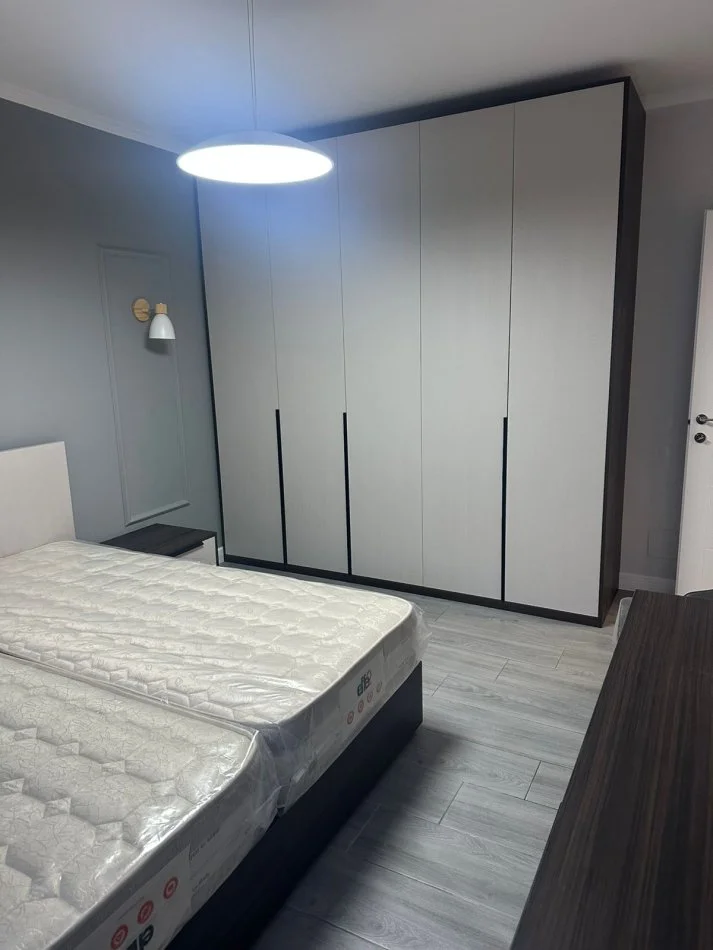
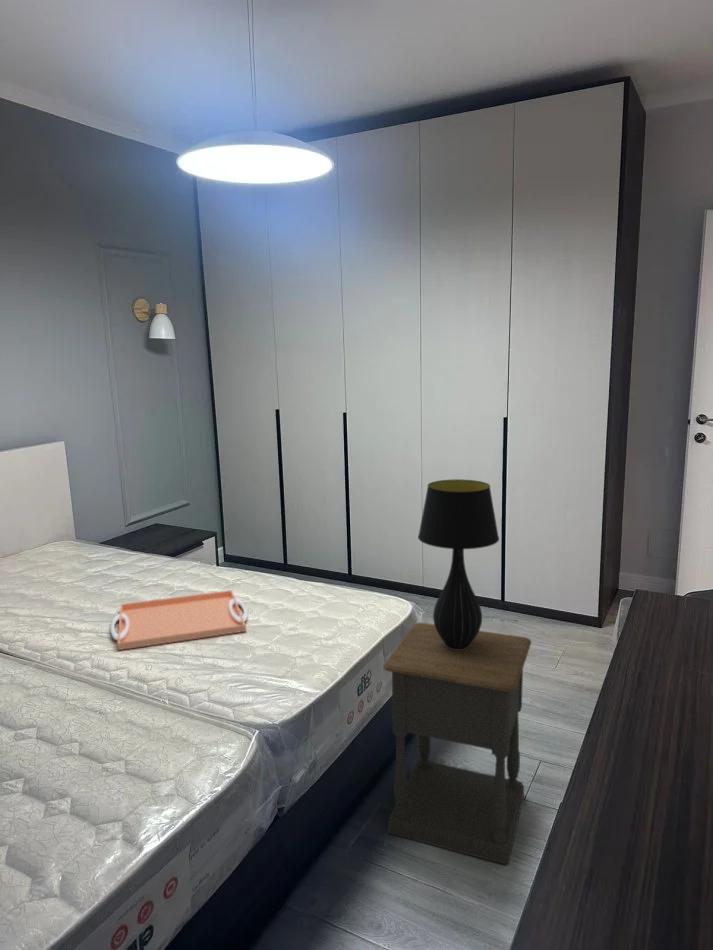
+ serving tray [110,589,249,651]
+ table lamp [417,478,500,649]
+ nightstand [382,622,532,865]
